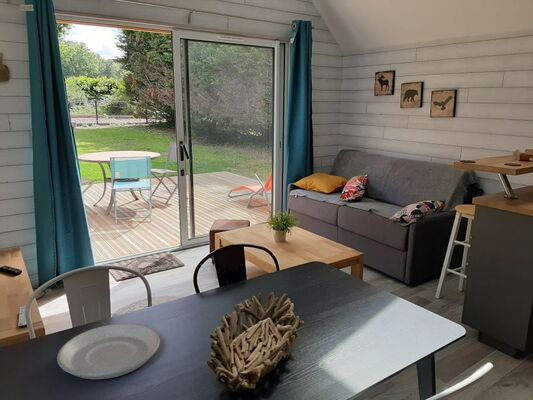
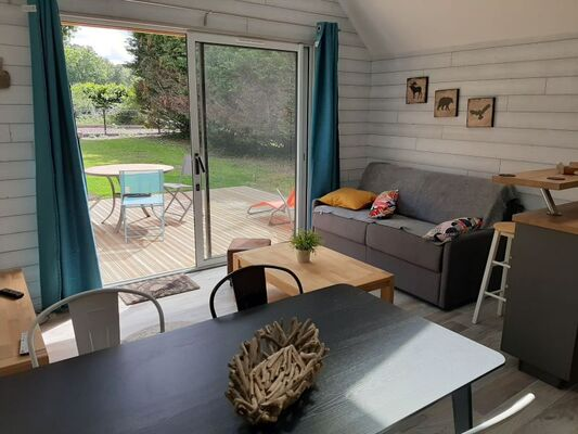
- plate [56,323,161,380]
